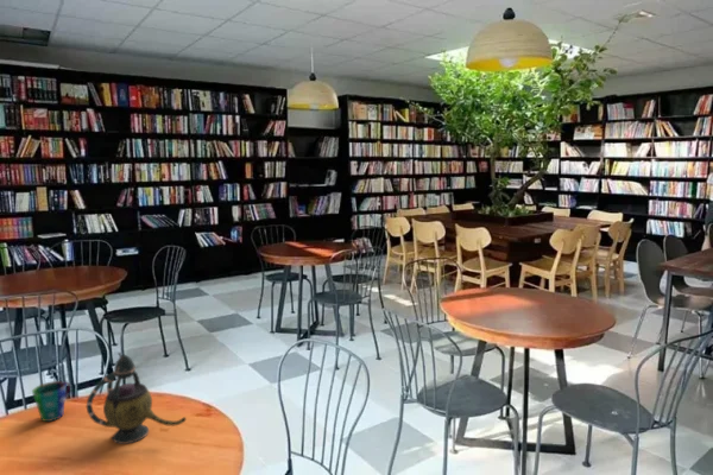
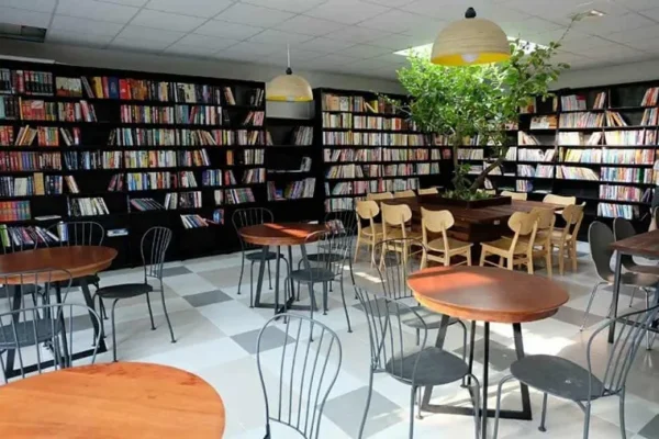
- teapot [86,352,188,445]
- cup [31,380,71,423]
